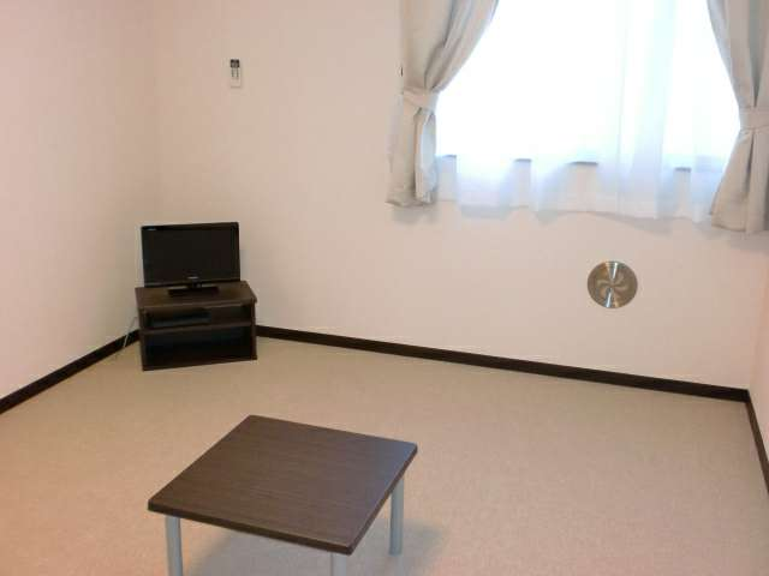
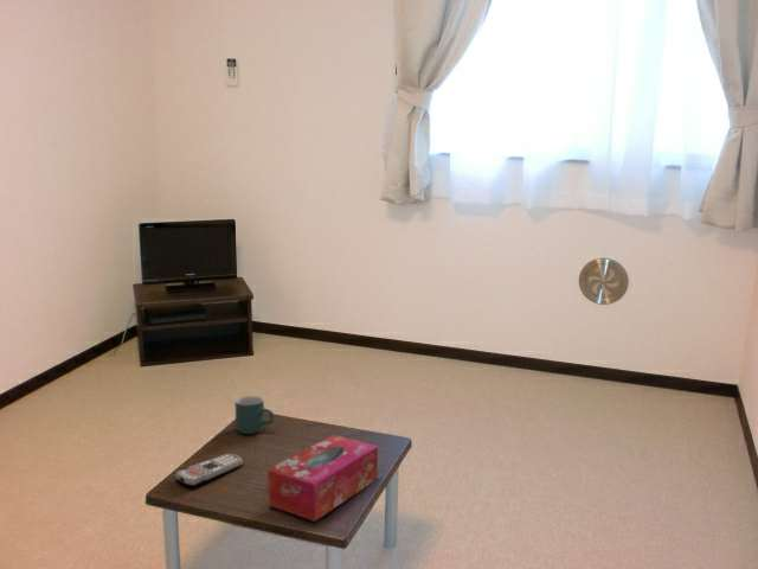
+ mug [233,395,275,435]
+ tissue box [266,434,379,523]
+ remote control [174,453,244,487]
